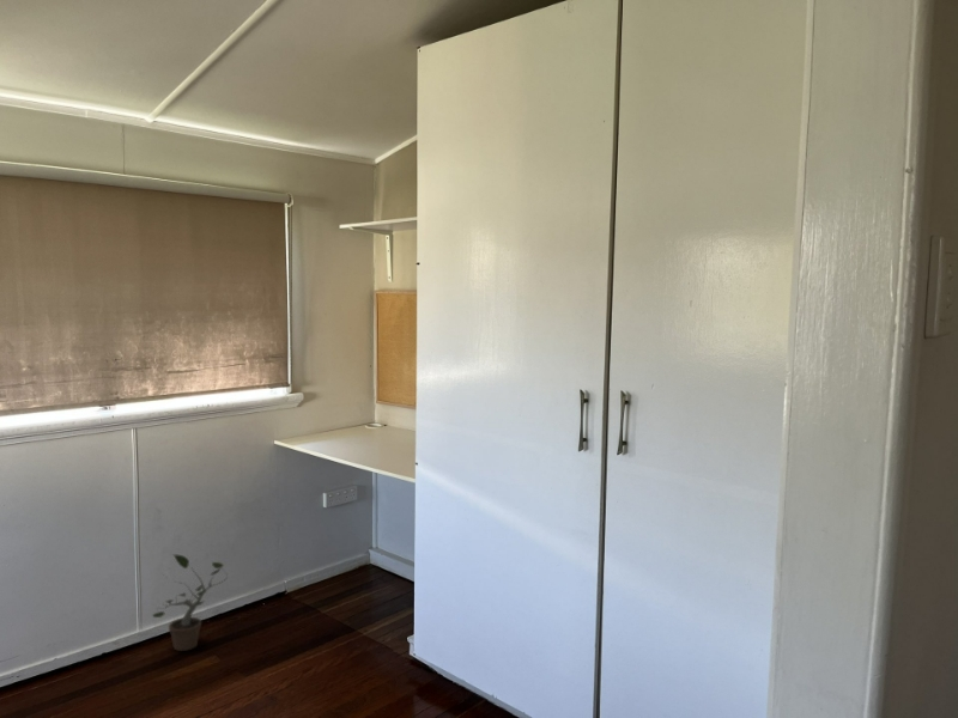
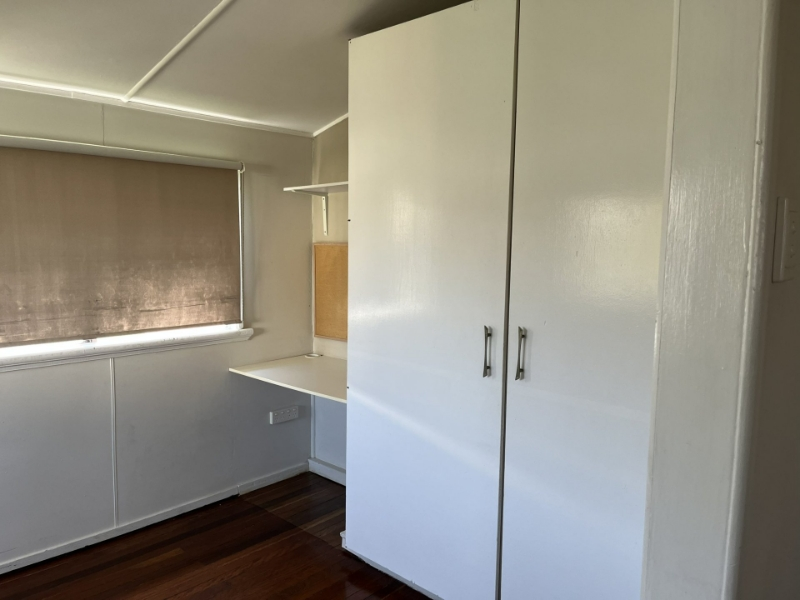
- potted plant [151,553,229,652]
